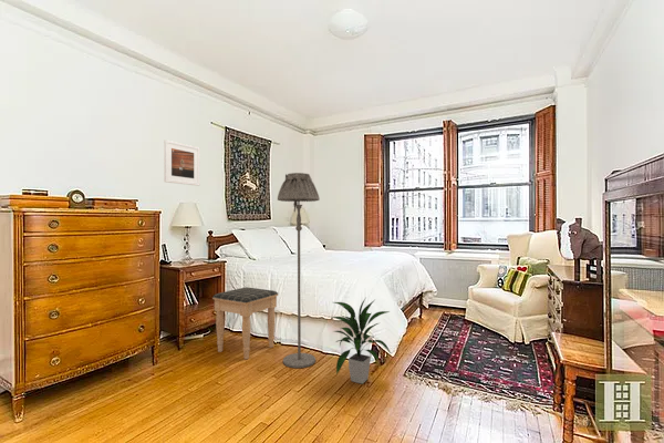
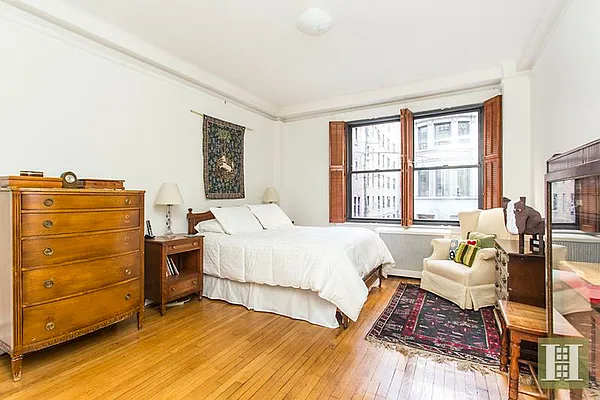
- footstool [211,286,279,360]
- floor lamp [277,172,321,369]
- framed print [163,138,200,187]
- indoor plant [330,298,392,385]
